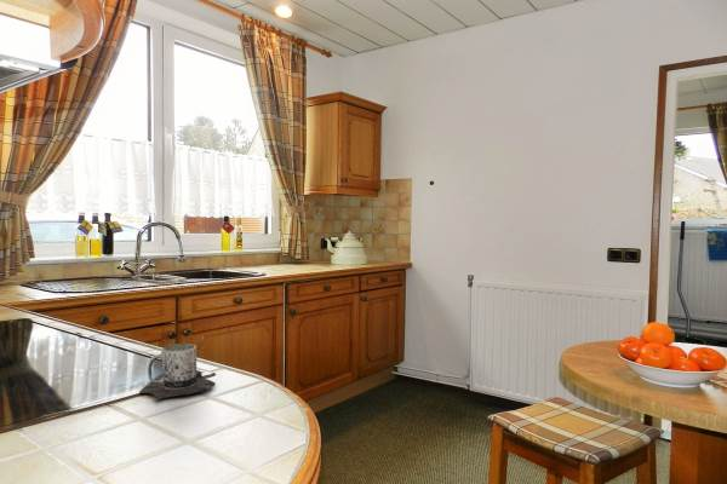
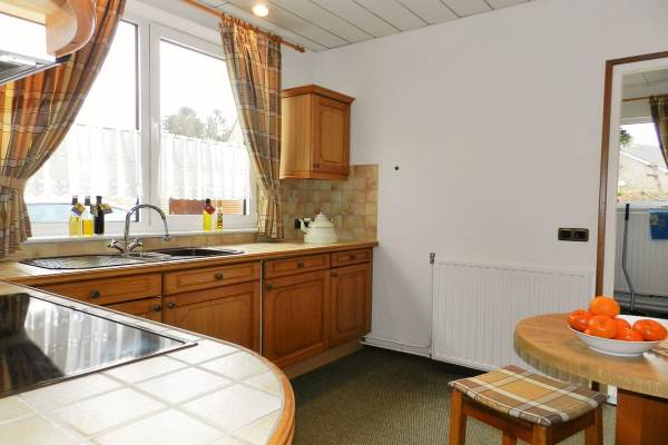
- mug [138,342,217,401]
